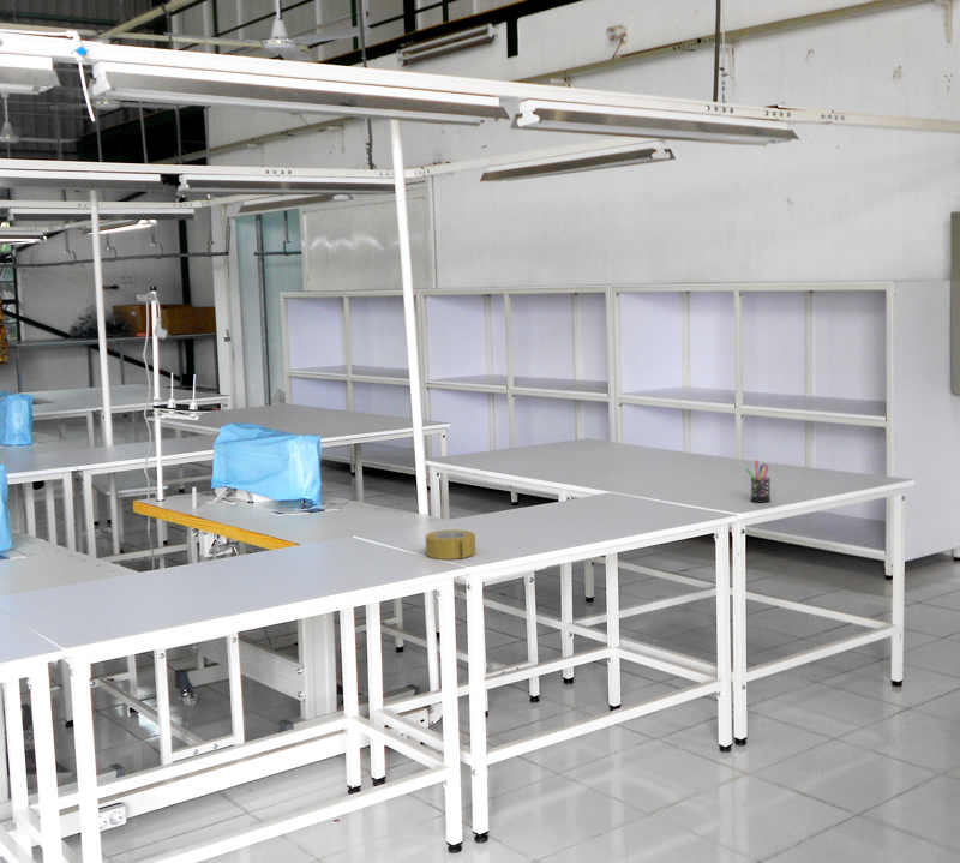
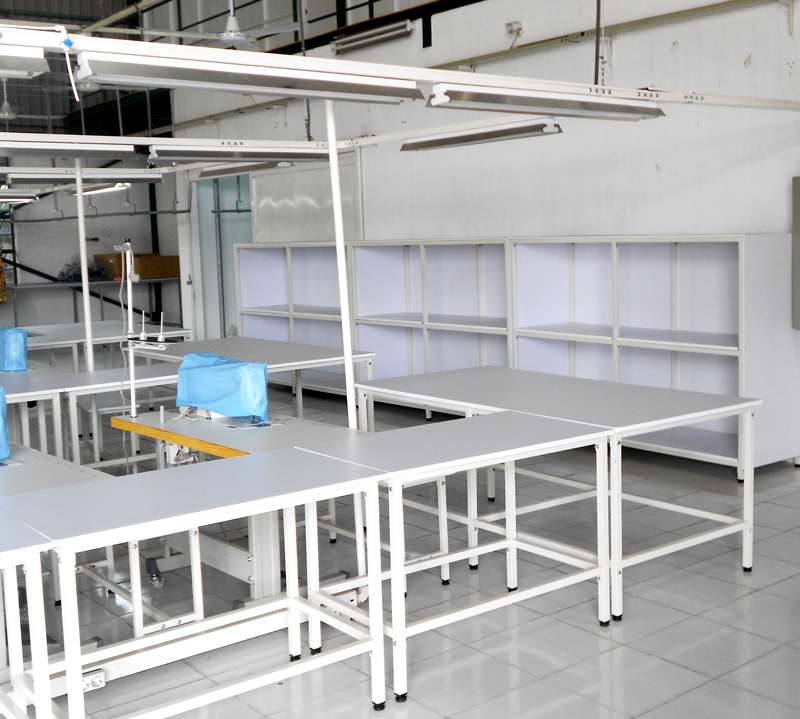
- adhesive tape [425,528,476,561]
- pen holder [745,459,772,503]
